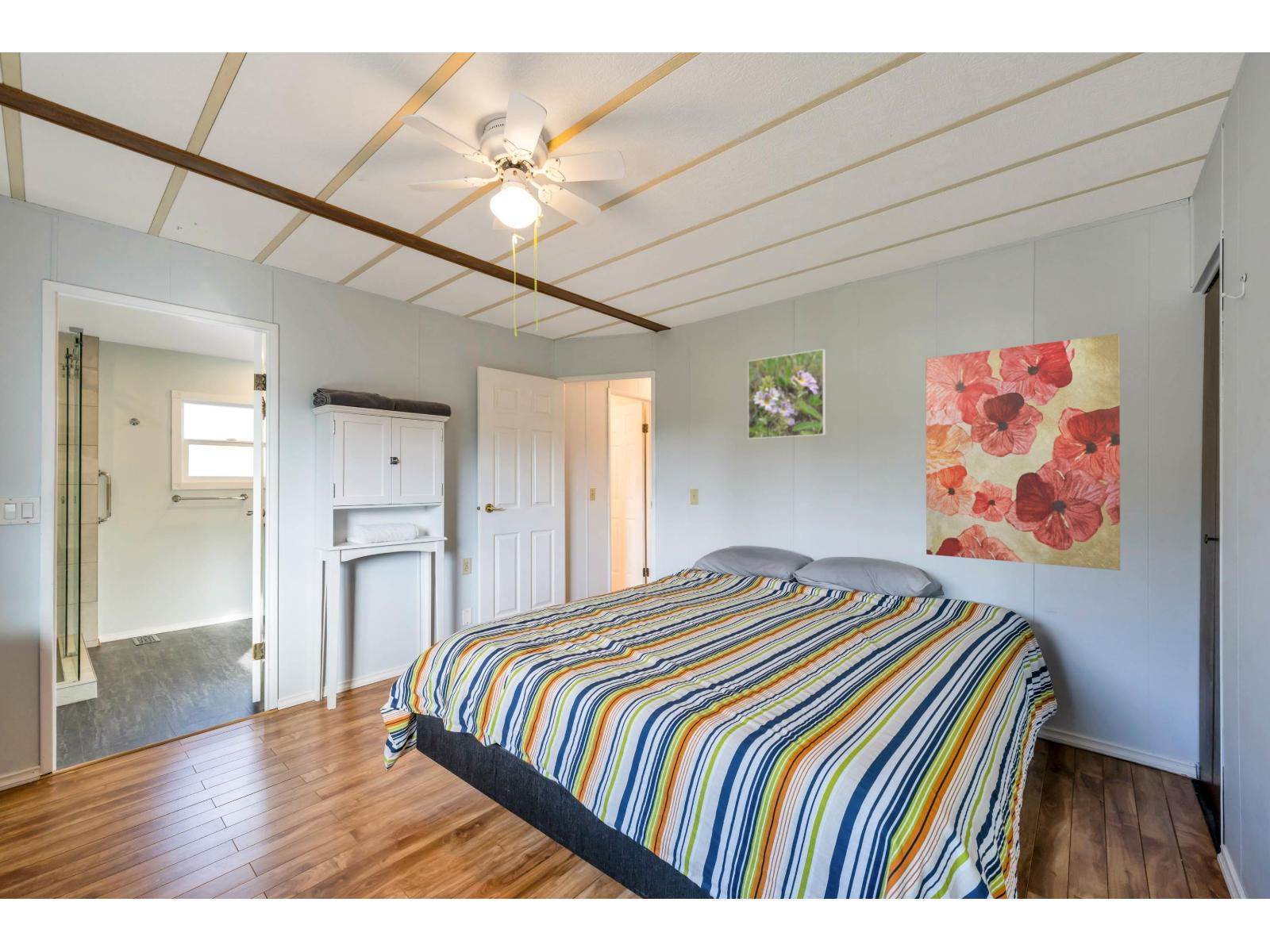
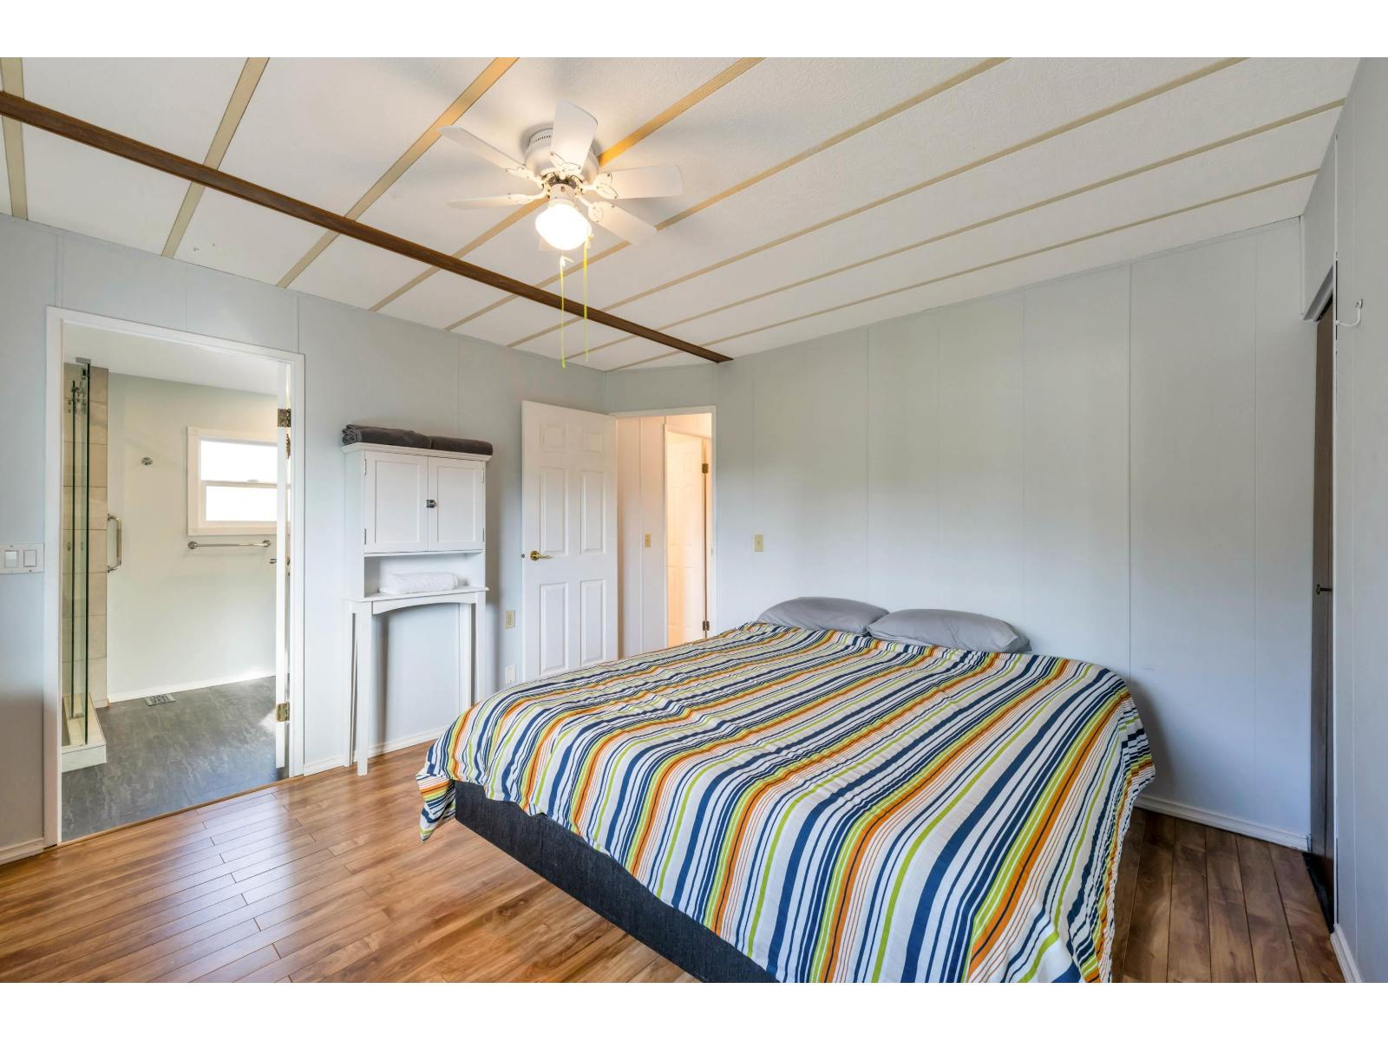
- wall art [926,333,1122,571]
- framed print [747,348,827,440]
